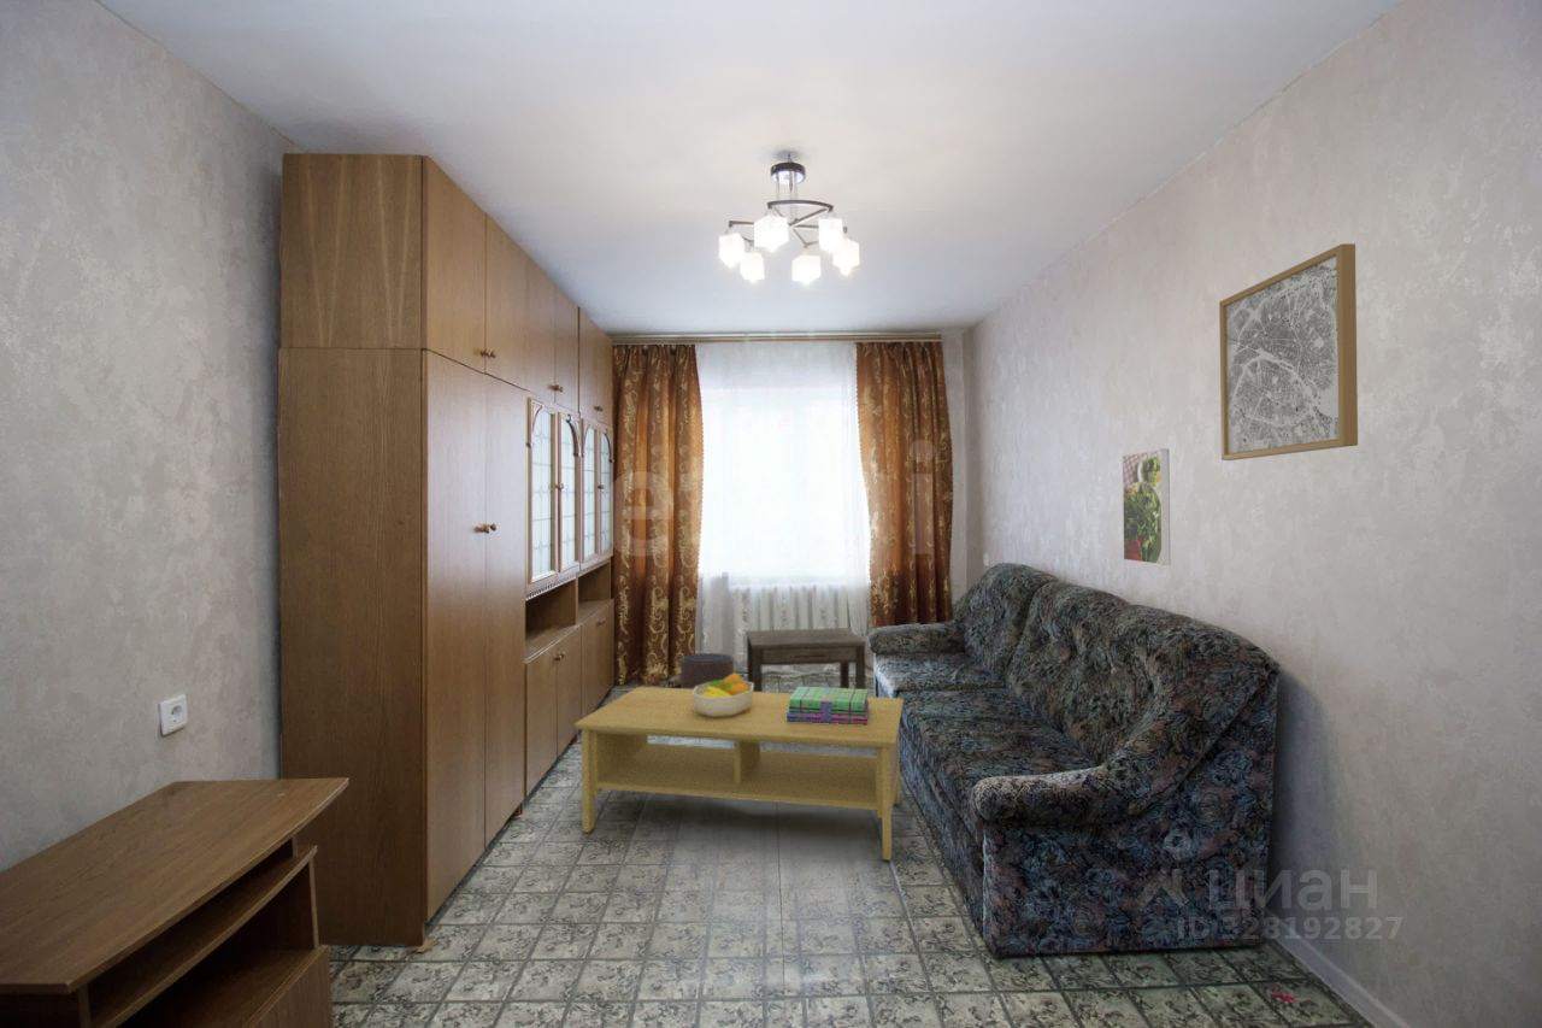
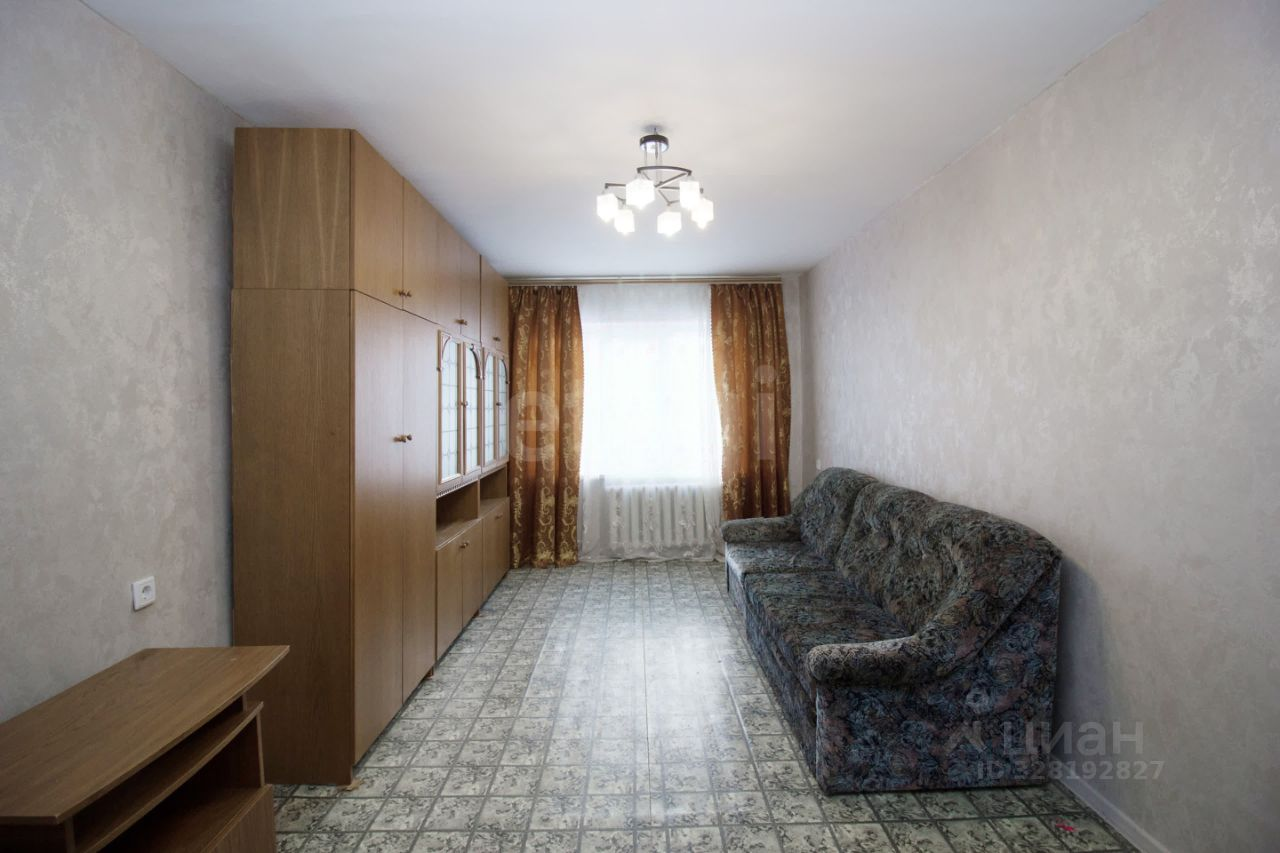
- coffee table [572,686,905,862]
- stack of books [787,686,870,726]
- wall art [1218,242,1359,462]
- fruit bowl [693,672,753,718]
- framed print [1122,448,1172,566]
- side table [744,627,867,692]
- pouf [669,652,735,689]
